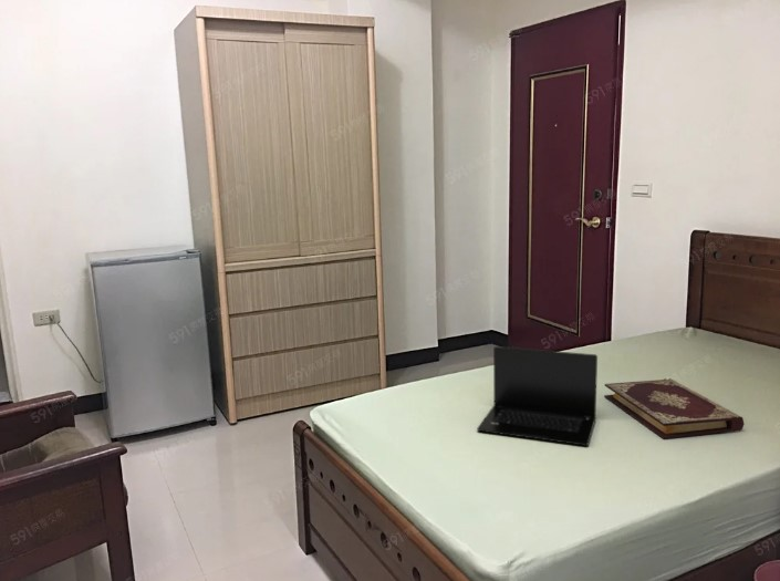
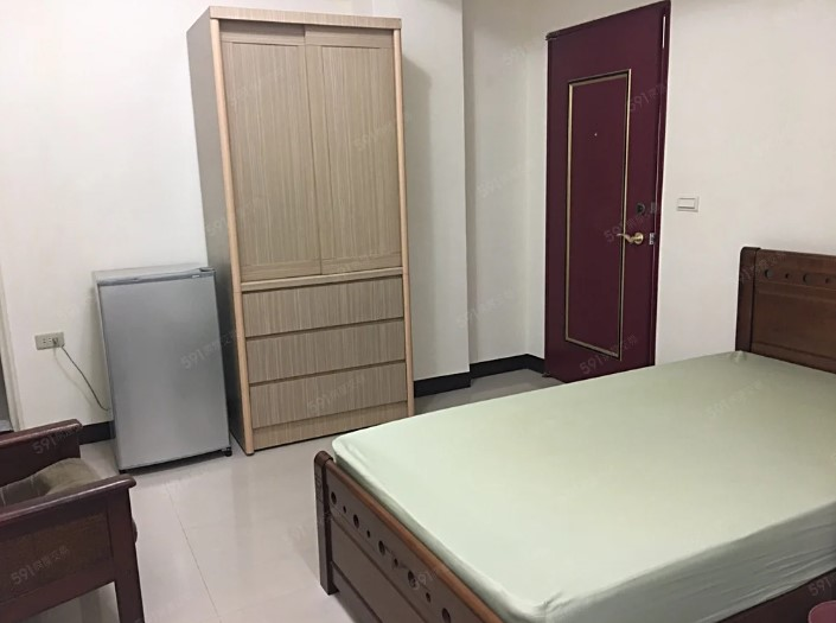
- book [603,377,746,440]
- laptop [476,345,599,447]
